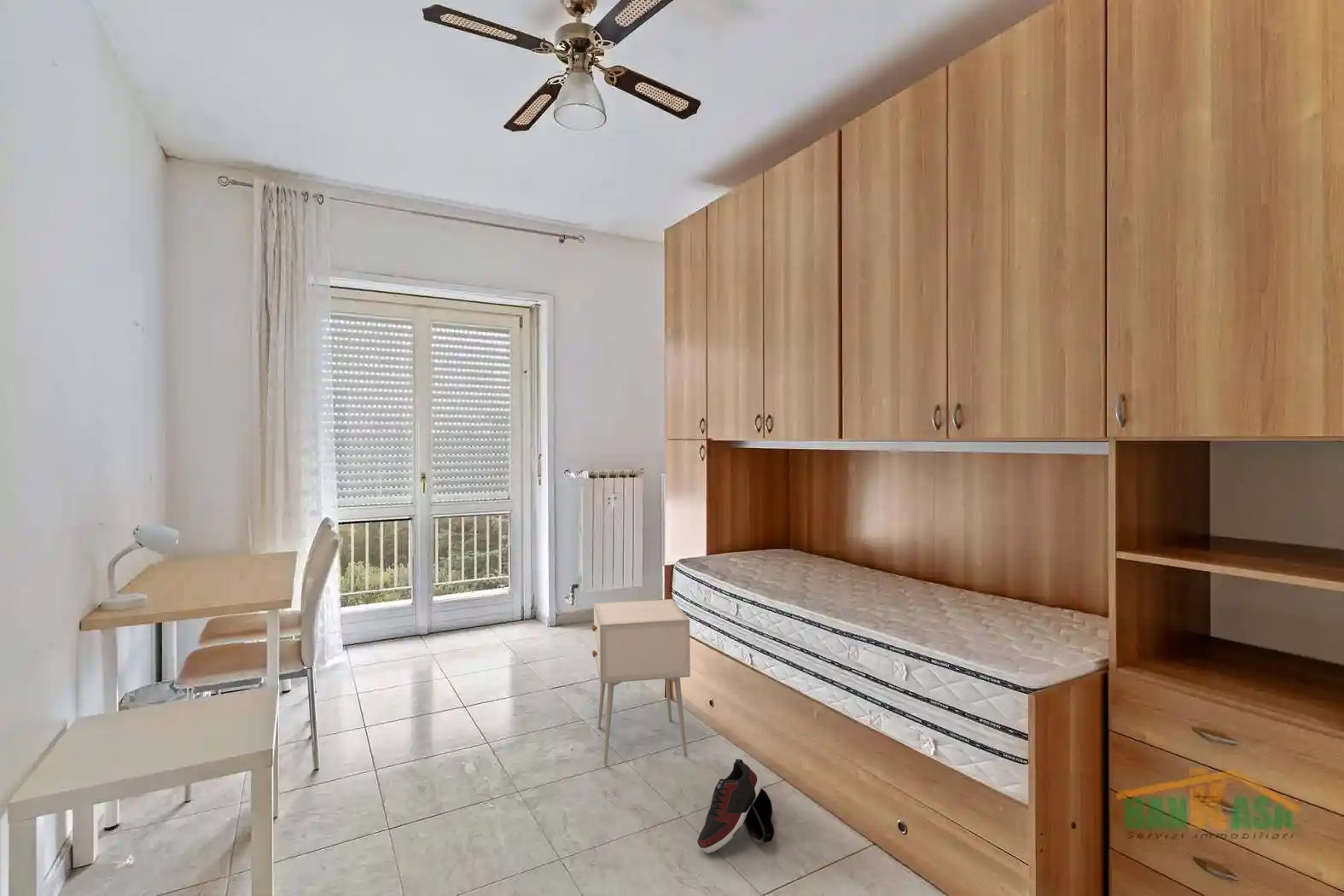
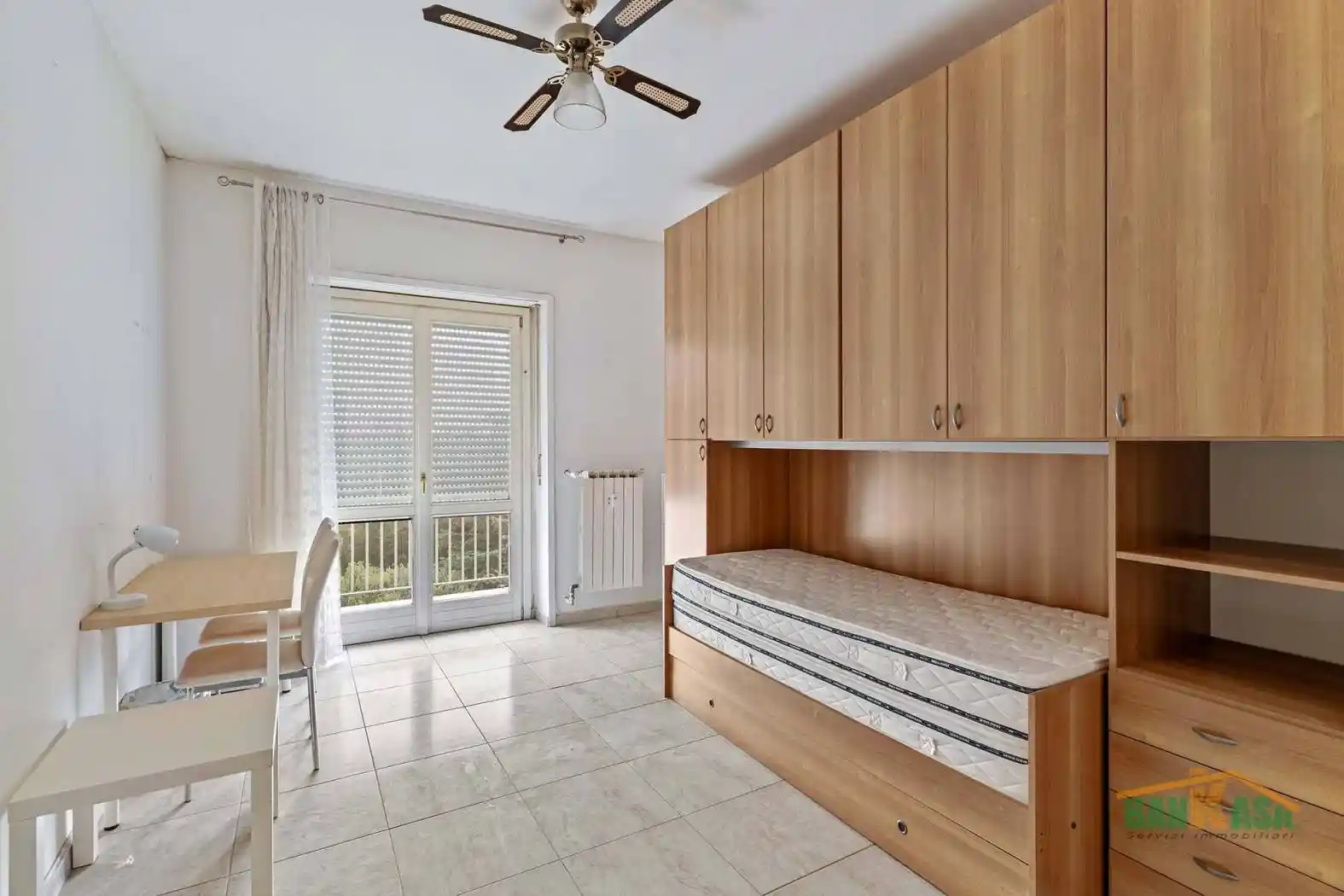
- shoe [696,758,775,854]
- nightstand [591,598,691,765]
